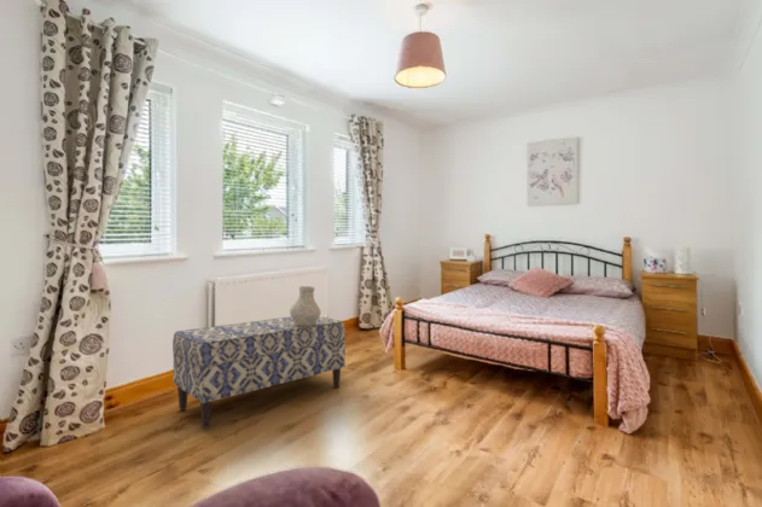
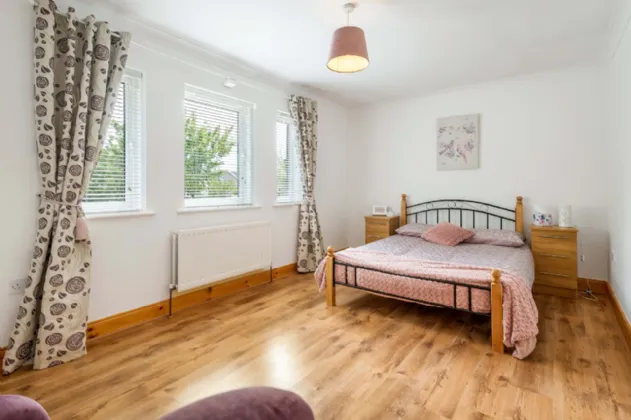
- bench [171,315,347,430]
- vase [289,285,322,326]
